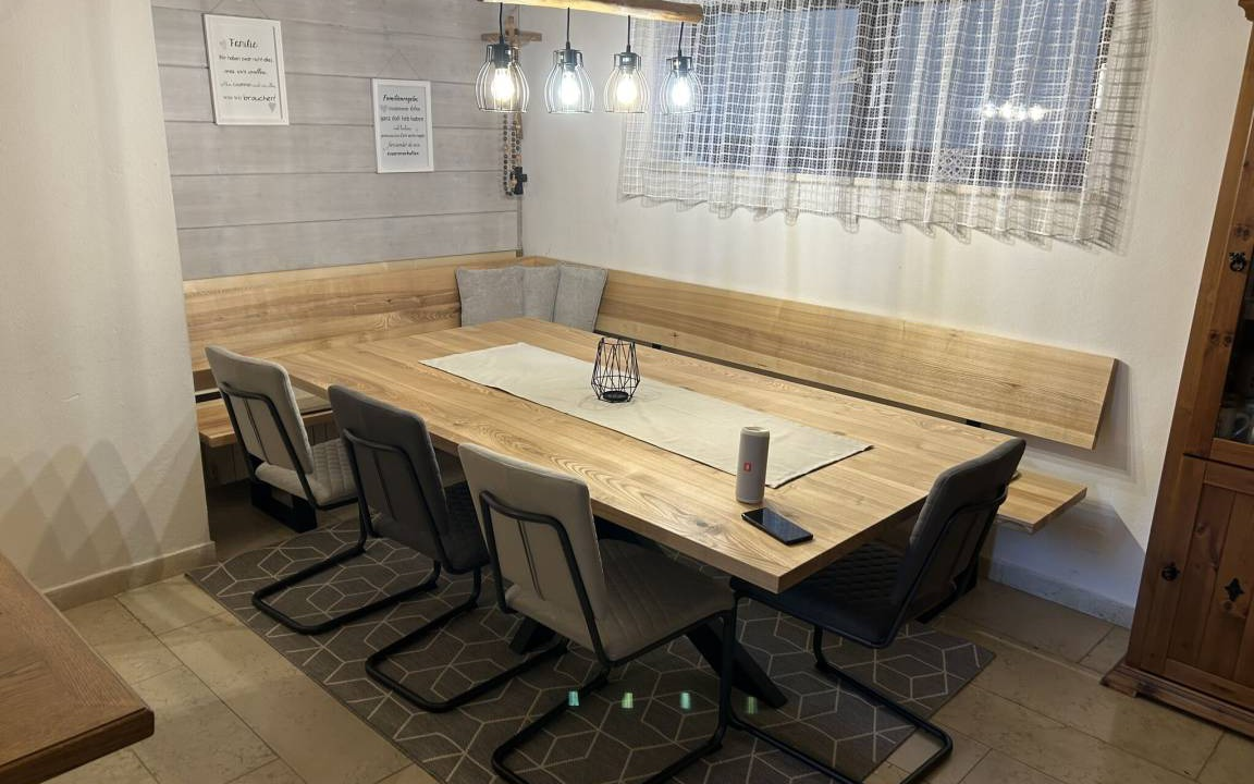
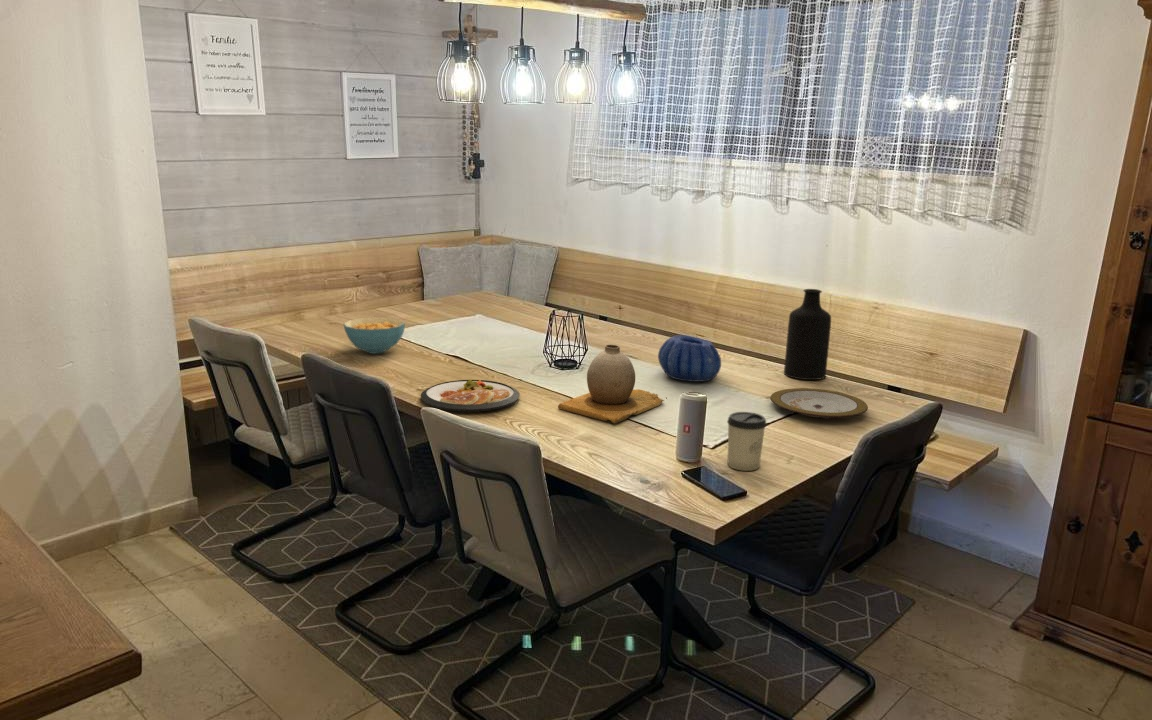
+ plate [769,387,869,419]
+ bottle [783,288,832,381]
+ cereal bowl [343,316,406,355]
+ cup [726,411,768,472]
+ dish [420,378,521,412]
+ vase [557,344,668,424]
+ decorative bowl [657,334,722,383]
